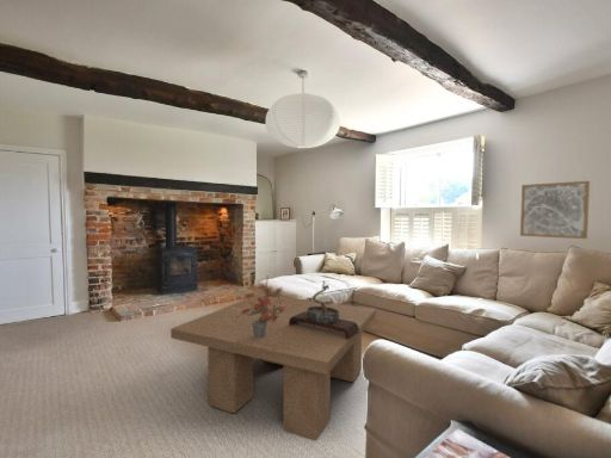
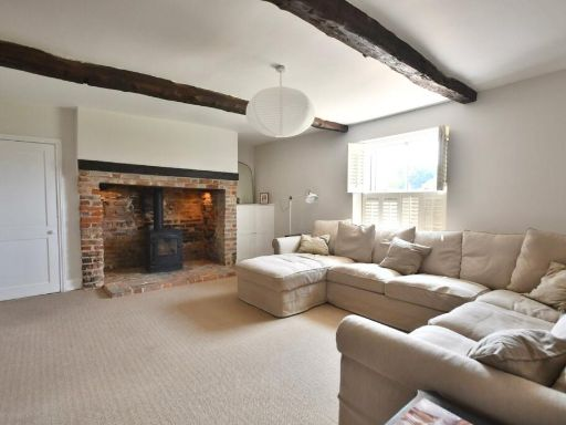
- coffee table [169,292,377,441]
- potted plant [232,277,289,339]
- bonsai tree [289,280,359,340]
- wall art [519,180,591,240]
